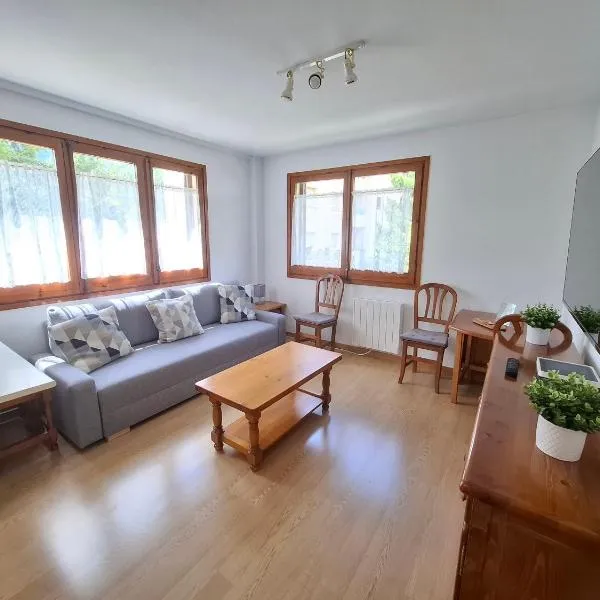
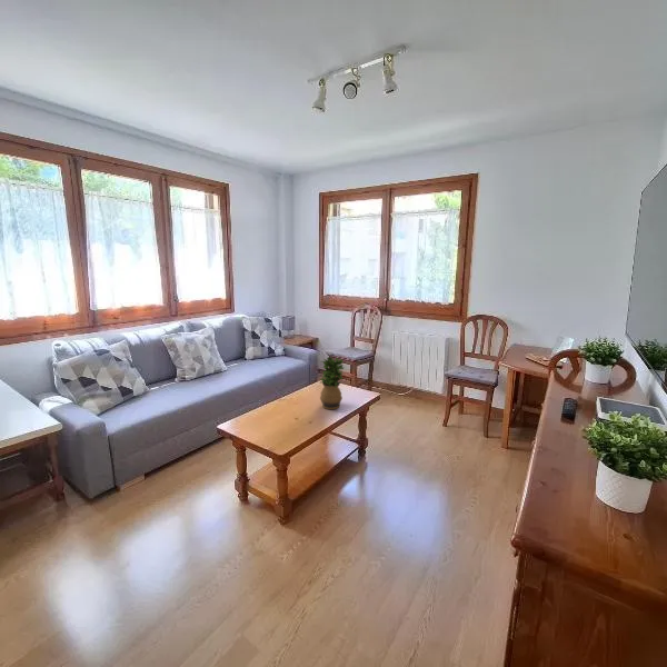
+ potted plant [319,356,345,410]
